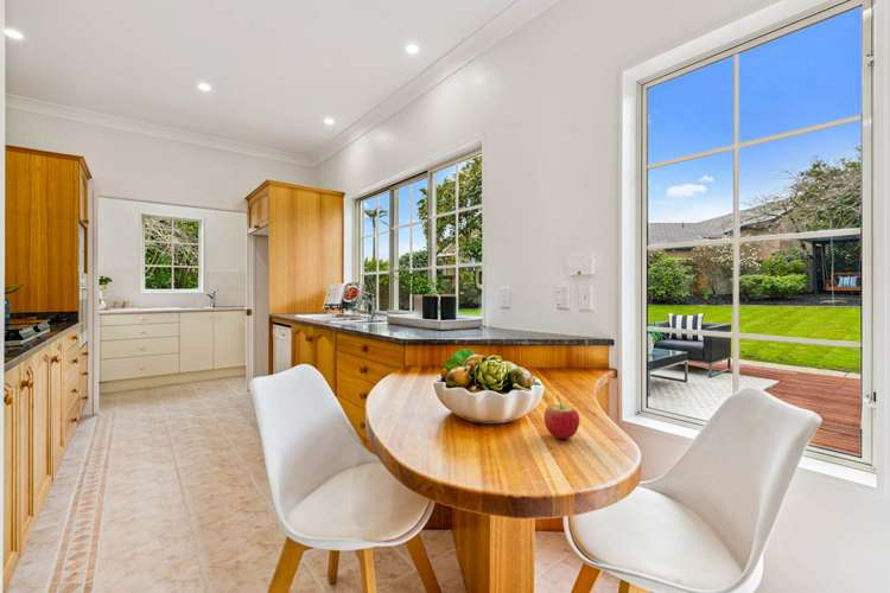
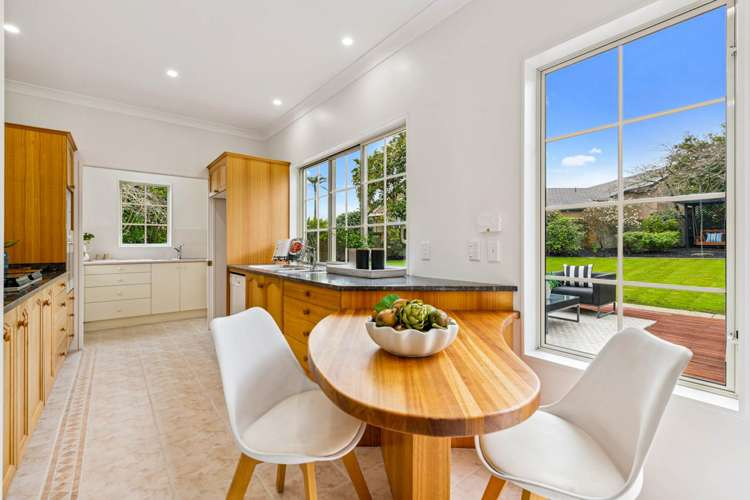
- apple [543,394,580,440]
